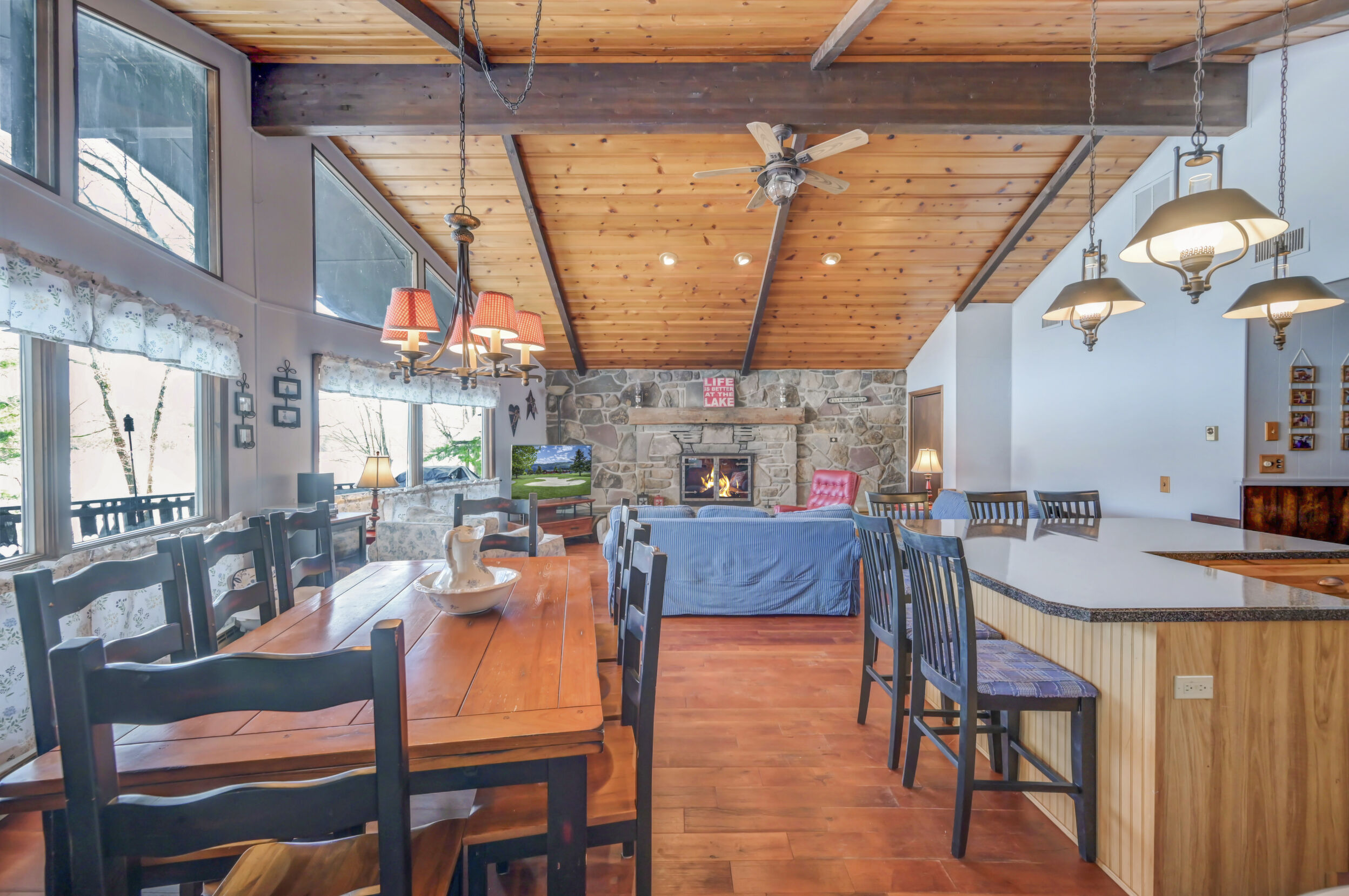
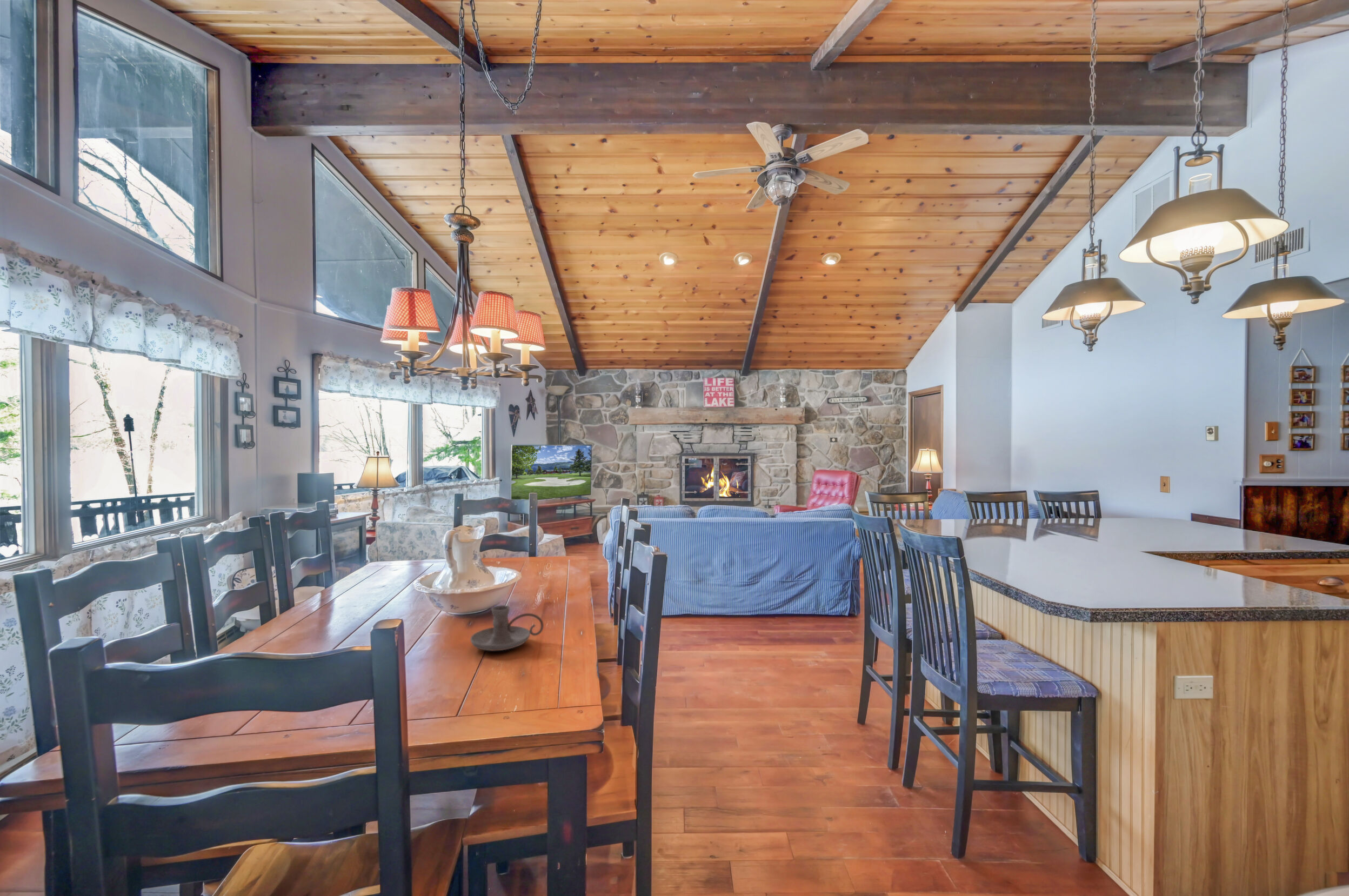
+ candle holder [470,605,544,651]
